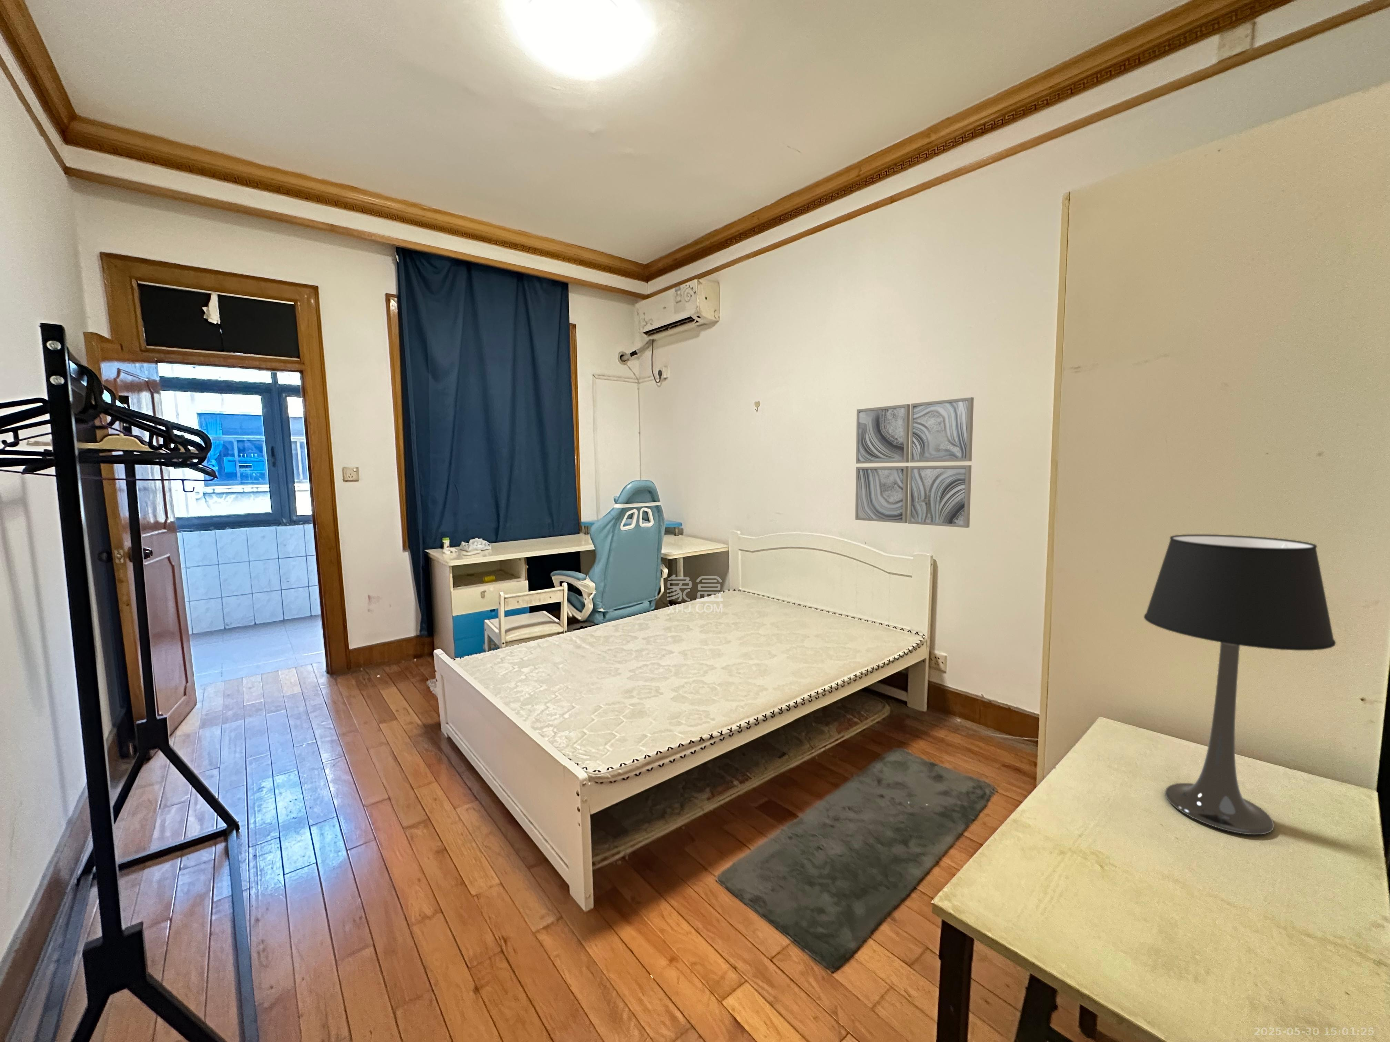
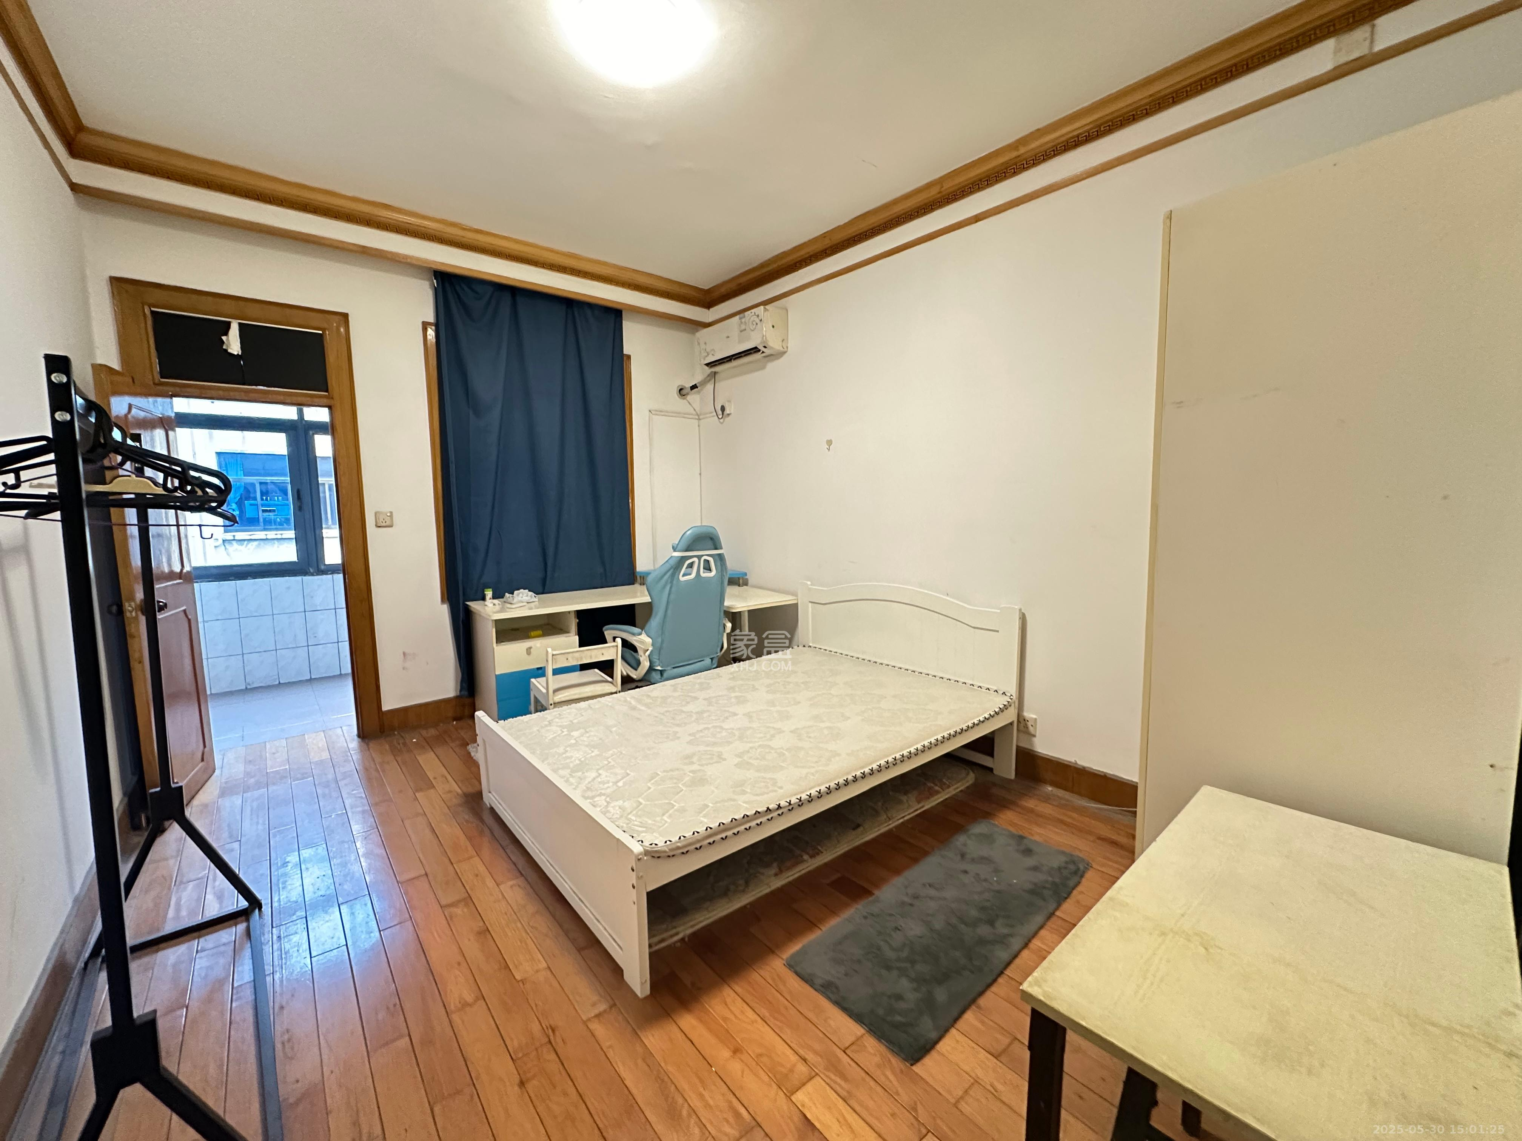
- table lamp [1144,534,1336,835]
- wall art [855,396,974,529]
